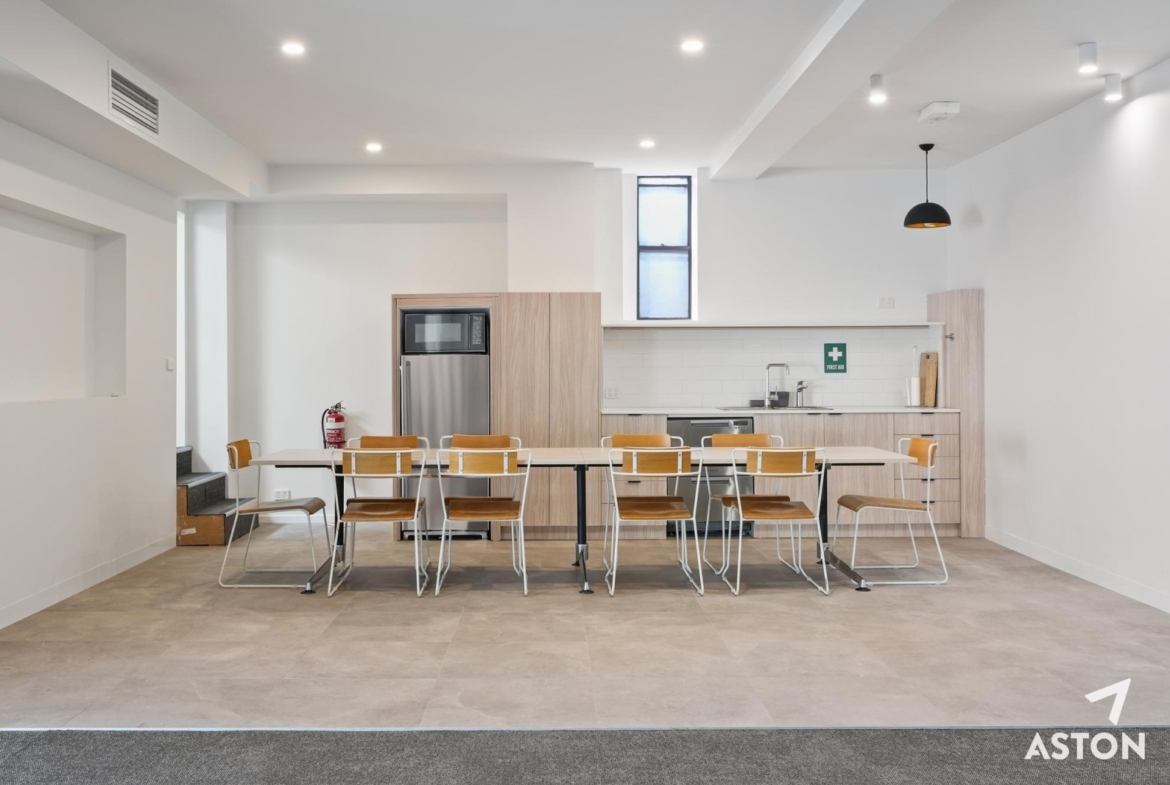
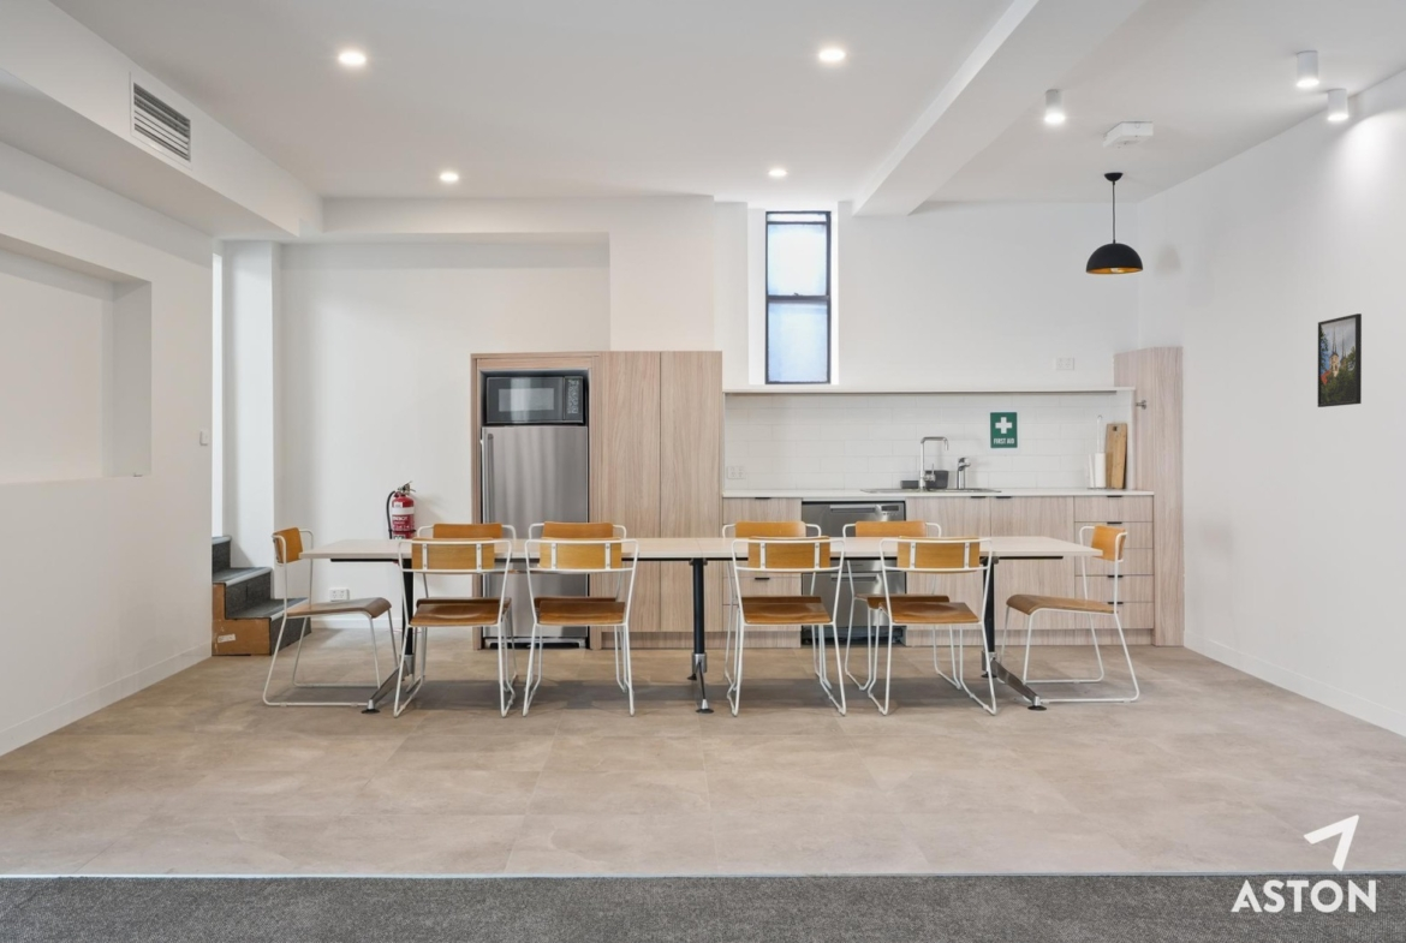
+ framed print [1316,312,1363,408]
